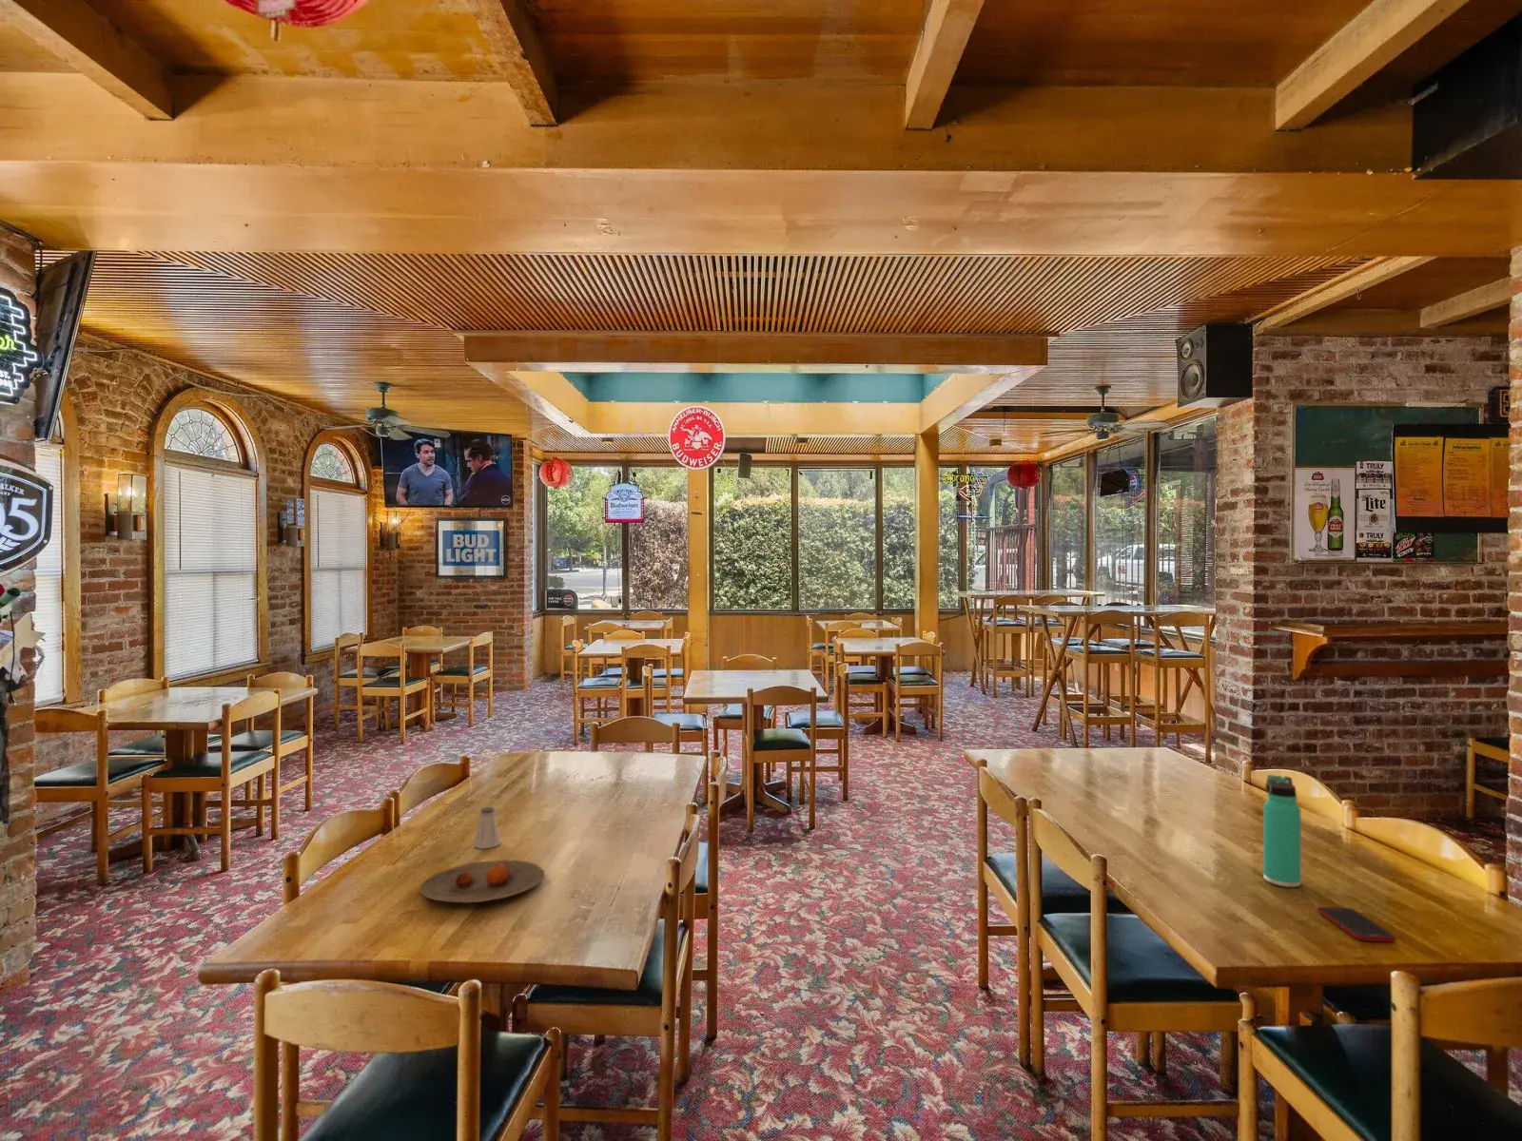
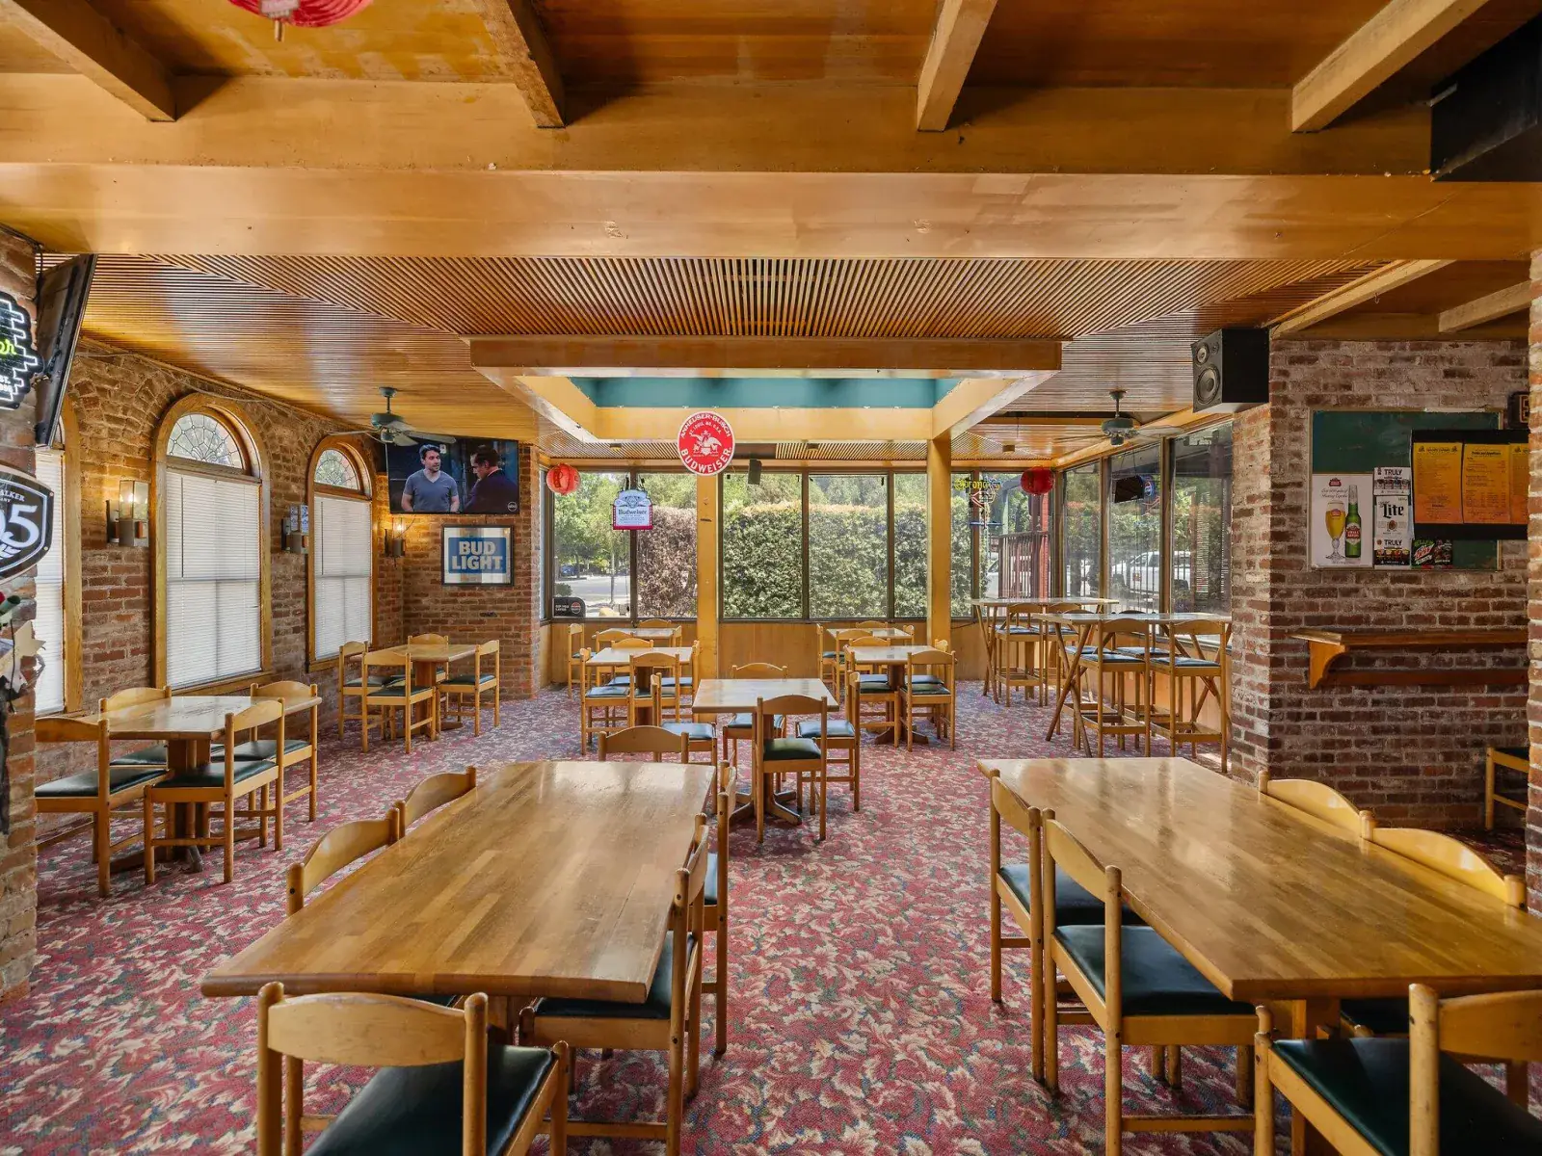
- saltshaker [472,807,502,850]
- cell phone [1317,906,1397,943]
- thermos bottle [1262,774,1301,888]
- plate [418,859,545,904]
